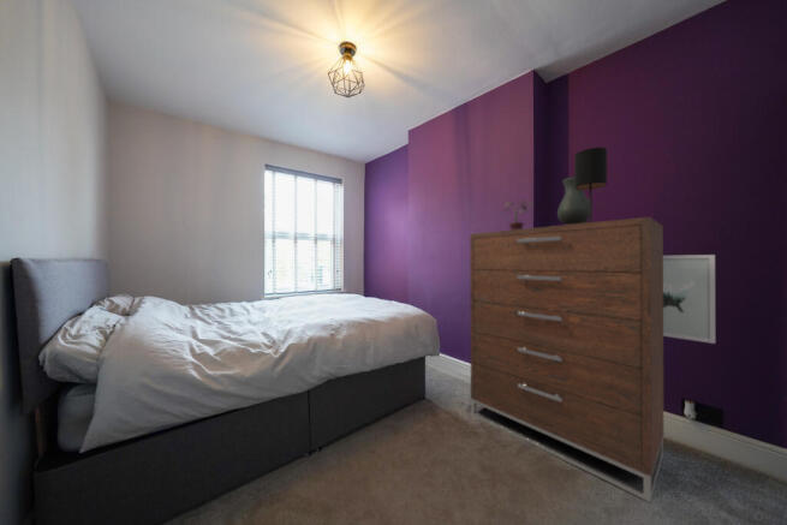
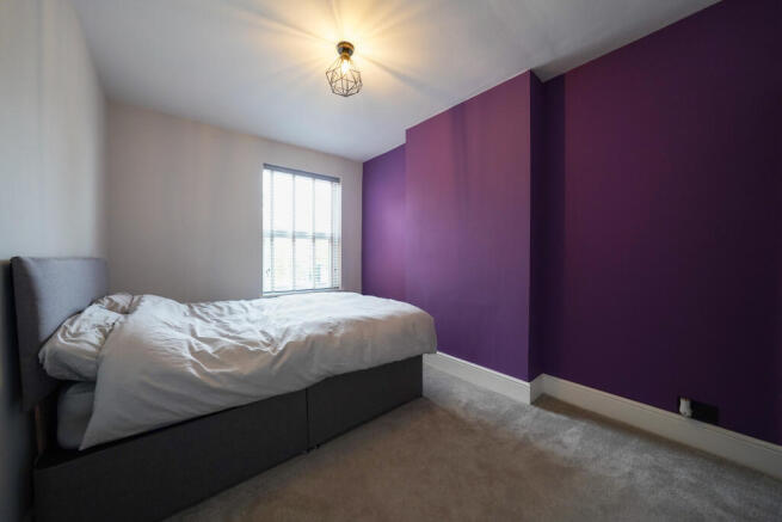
- wall art [663,253,716,345]
- vase [556,175,594,225]
- dresser [469,216,664,503]
- table lamp [573,147,608,223]
- potted plant [503,201,533,231]
